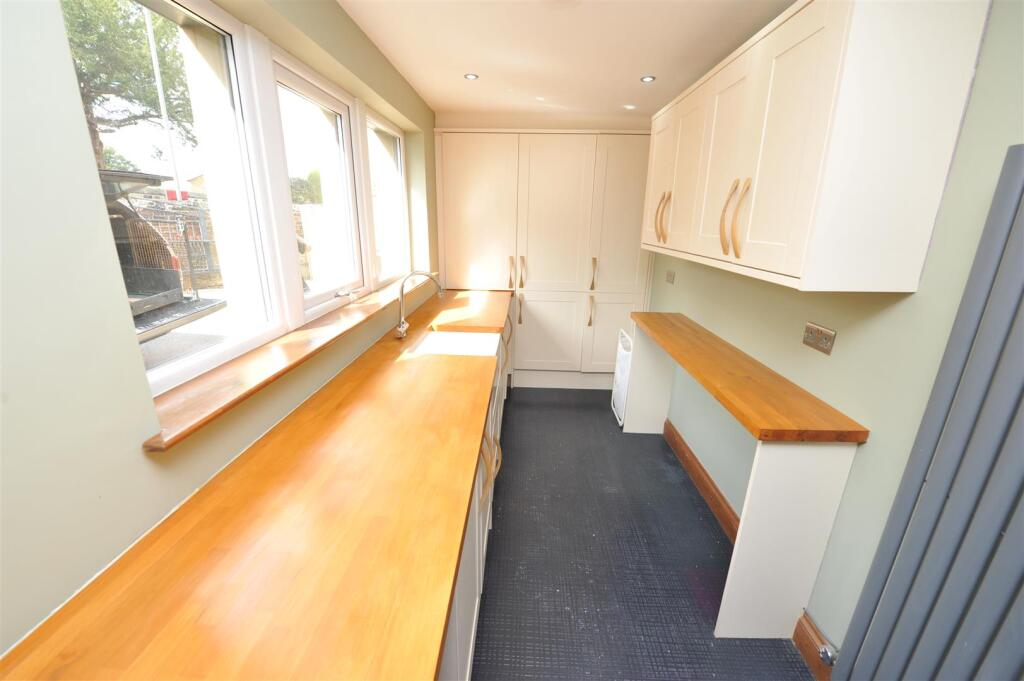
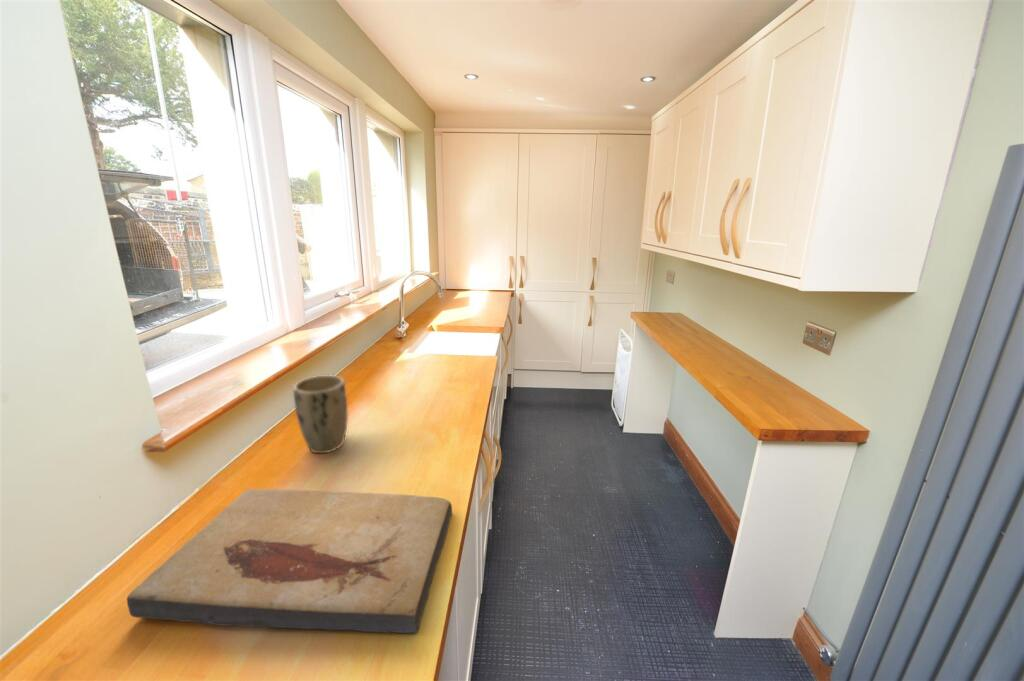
+ plant pot [293,374,349,454]
+ fish fossil [126,488,453,634]
